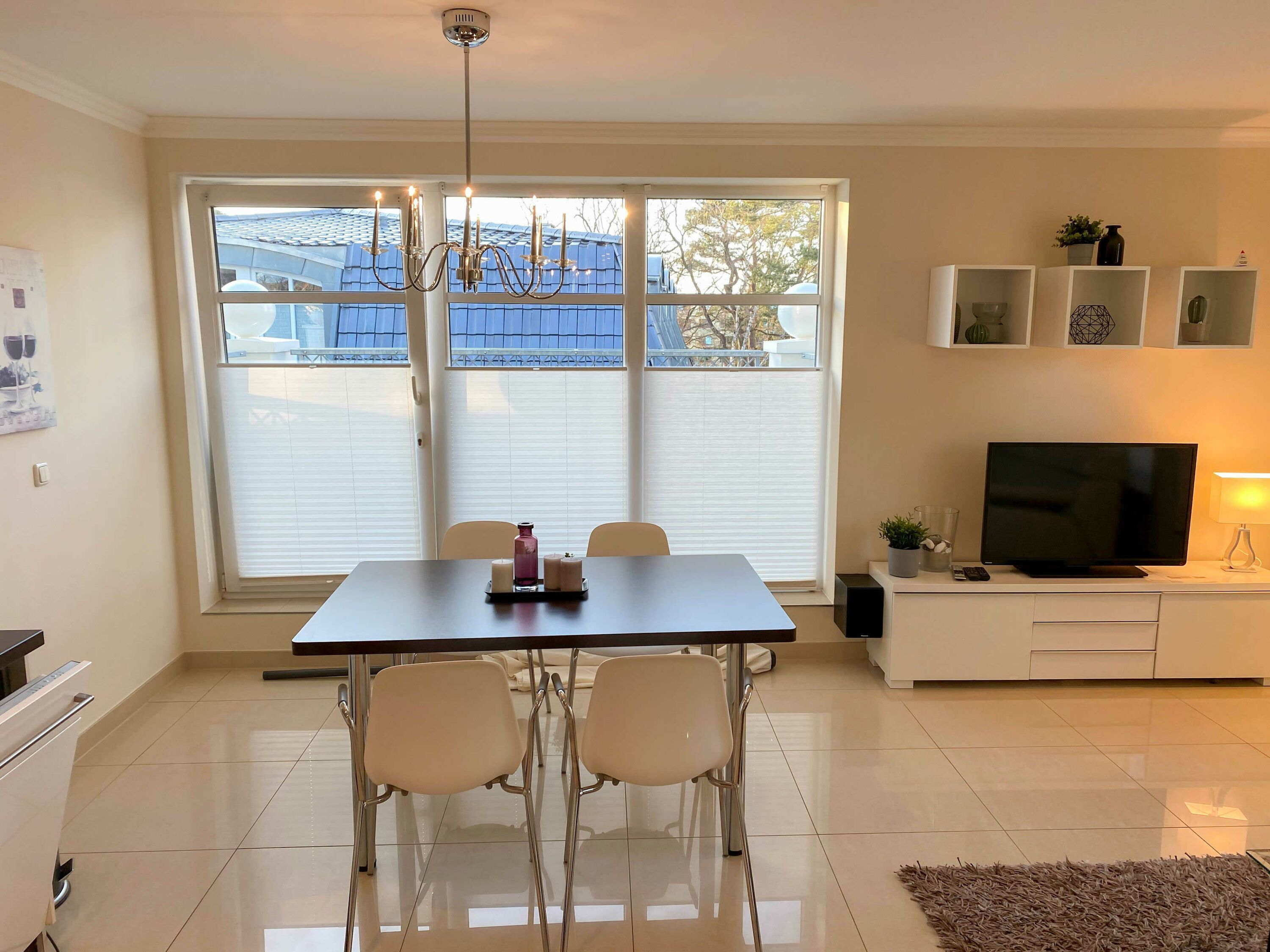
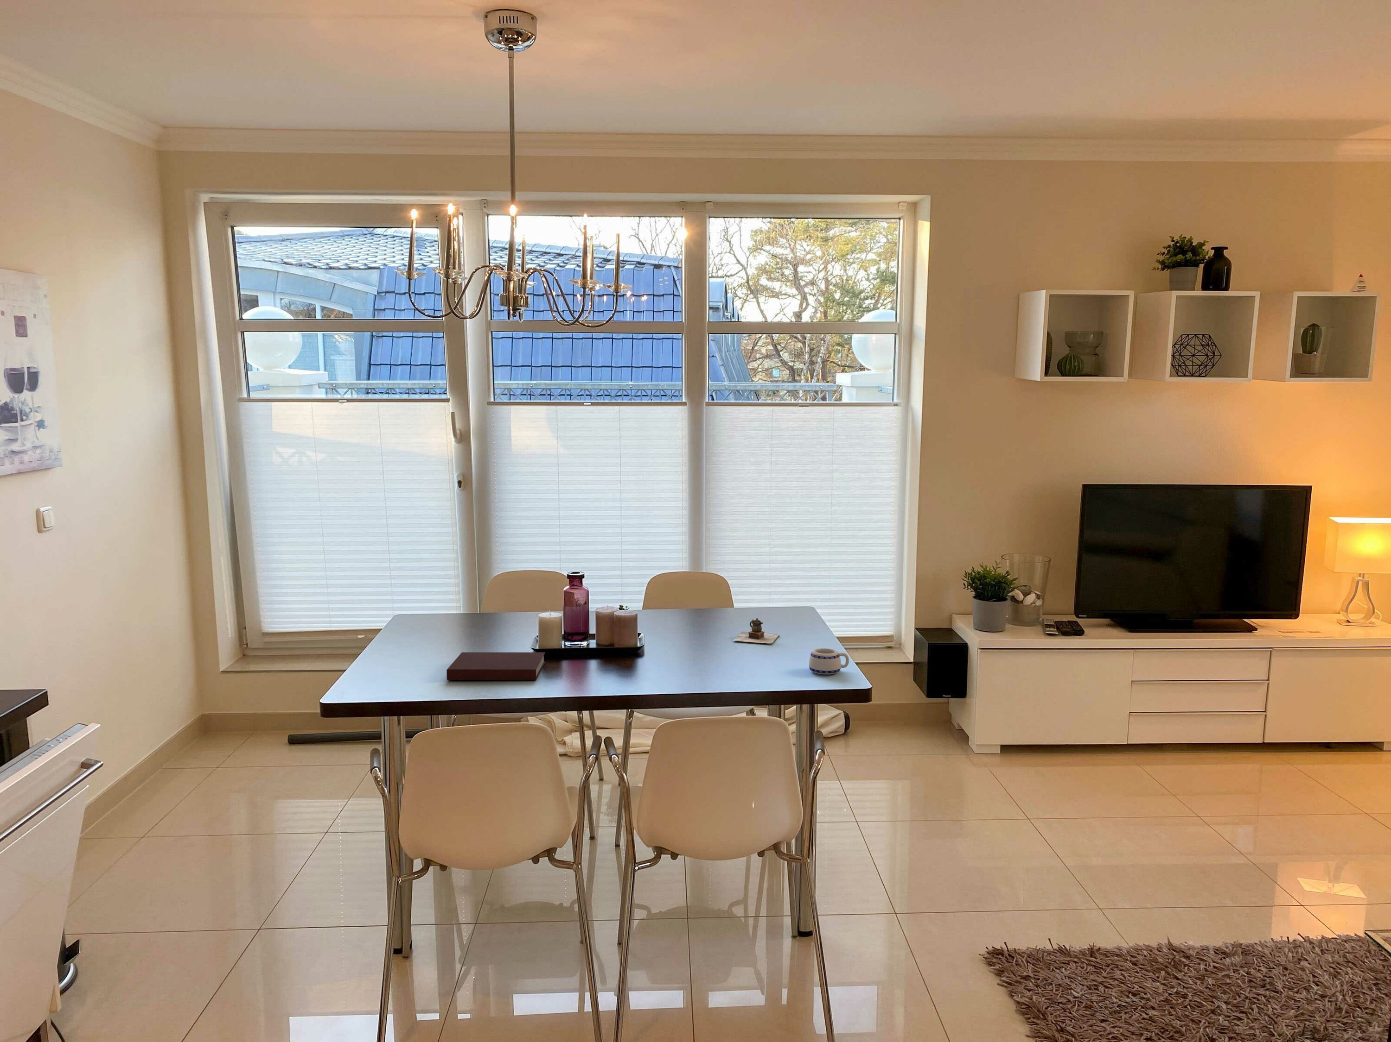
+ notebook [446,651,545,681]
+ teapot [733,617,780,644]
+ mug [808,648,850,674]
